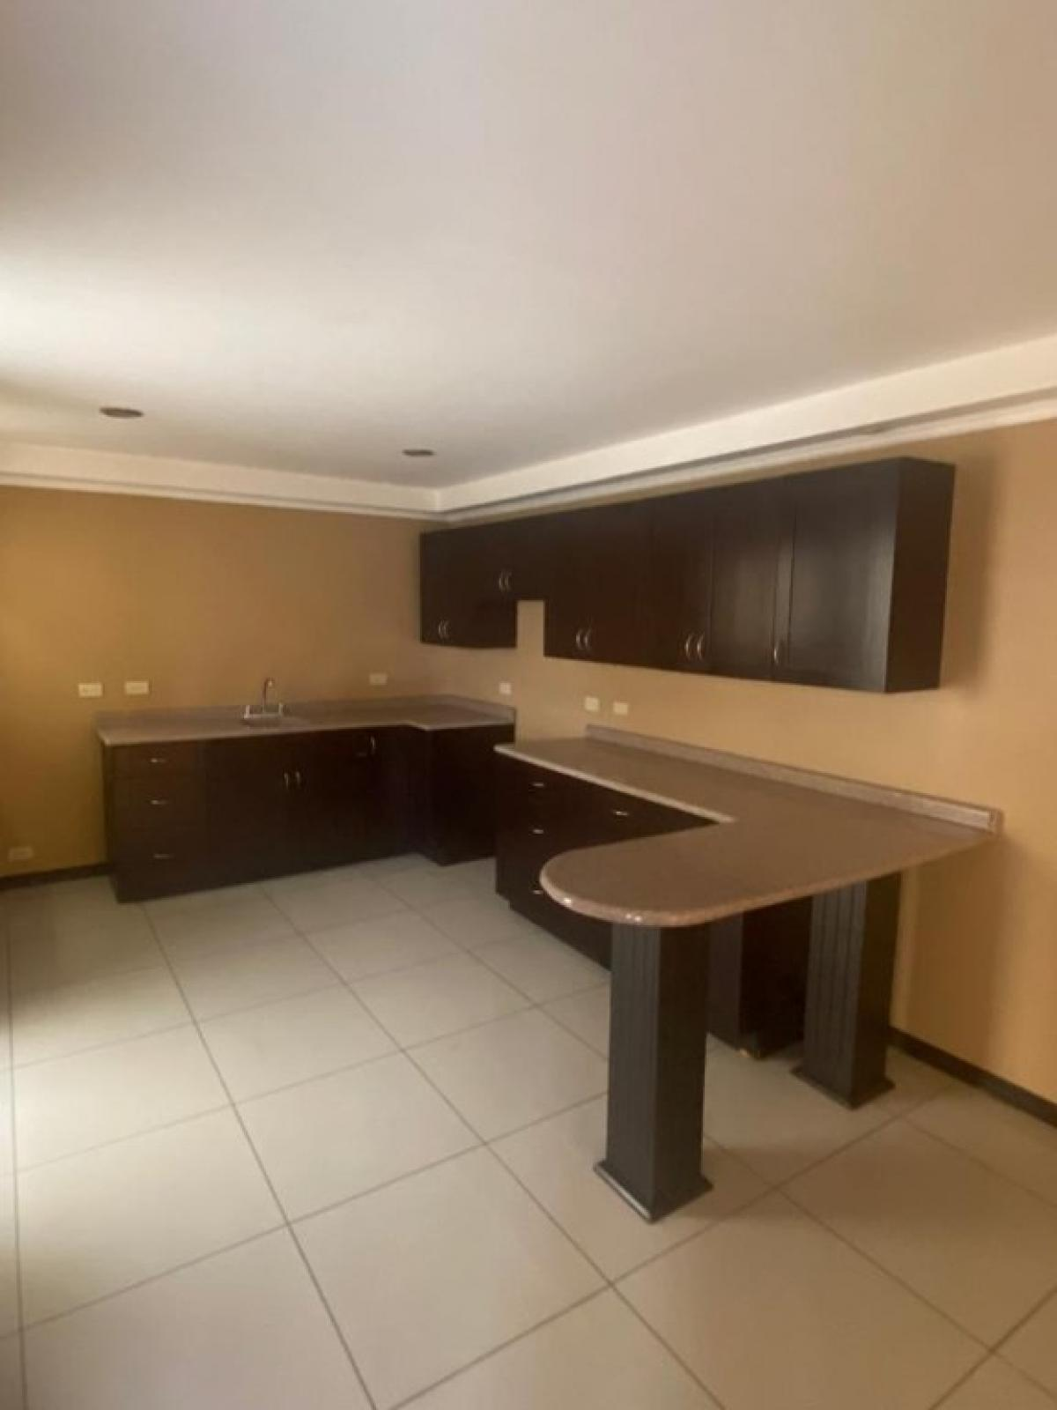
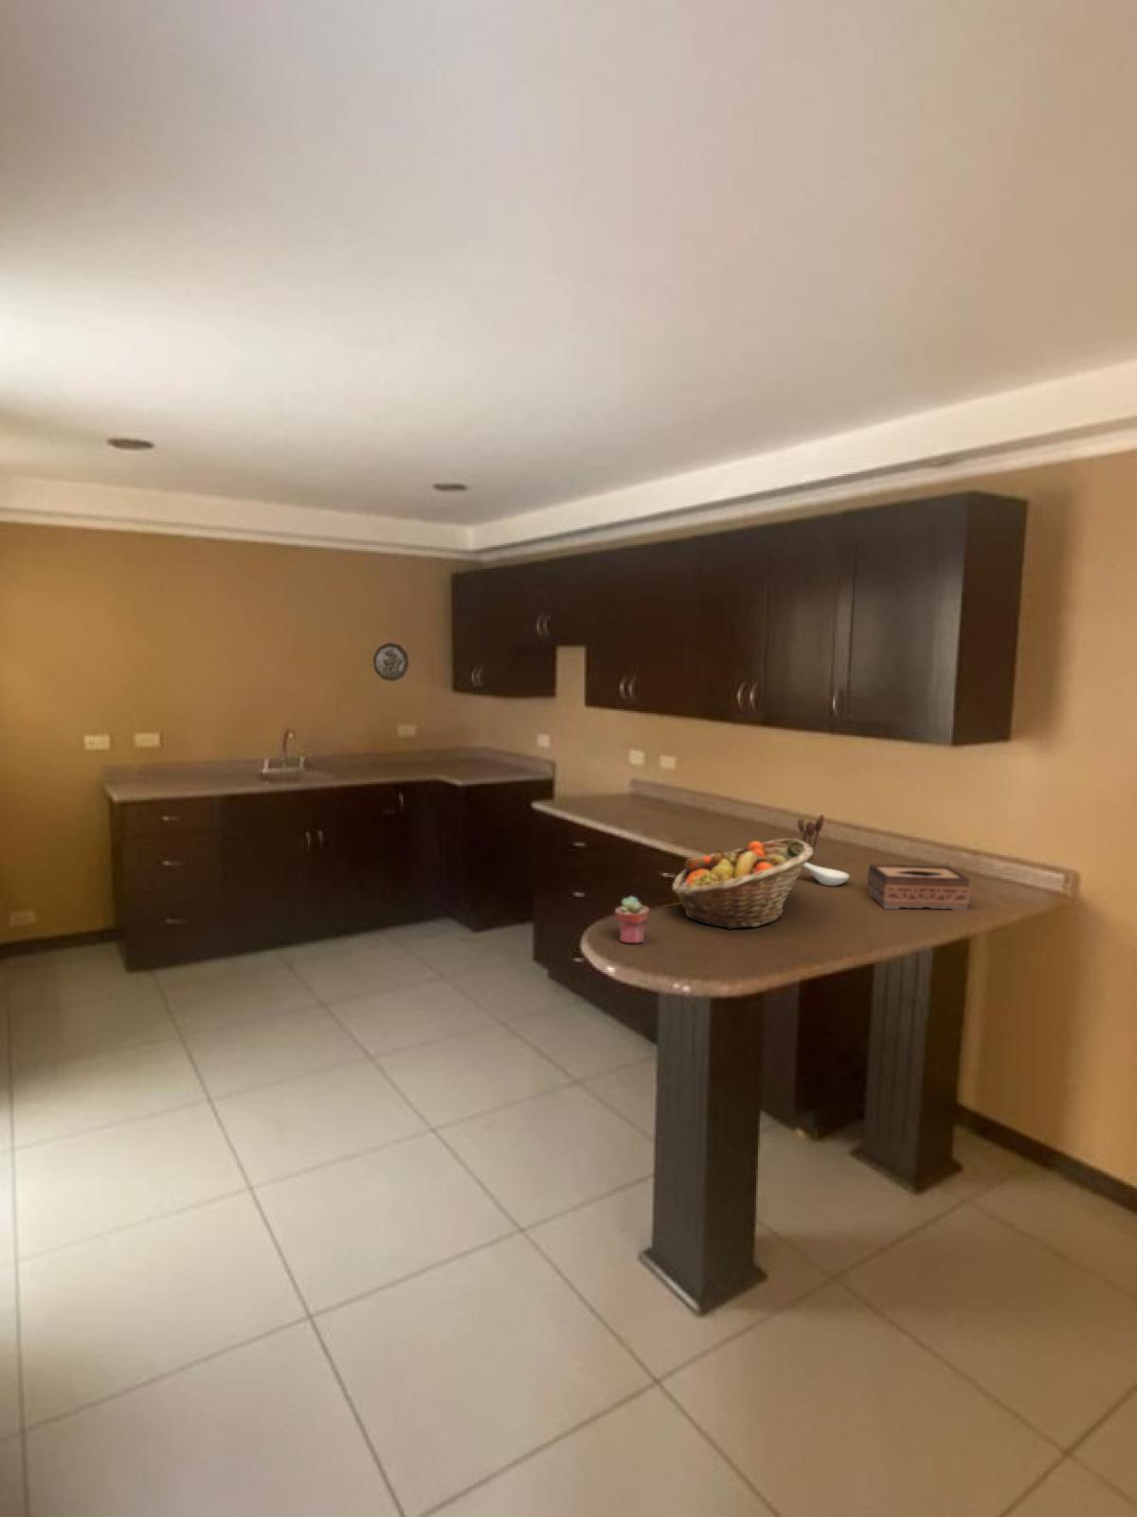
+ tissue box [866,862,971,913]
+ utensil holder [797,813,825,865]
+ potted succulent [614,896,651,945]
+ fruit basket [671,837,813,931]
+ spoon rest [803,862,850,886]
+ decorative plate [373,641,410,682]
